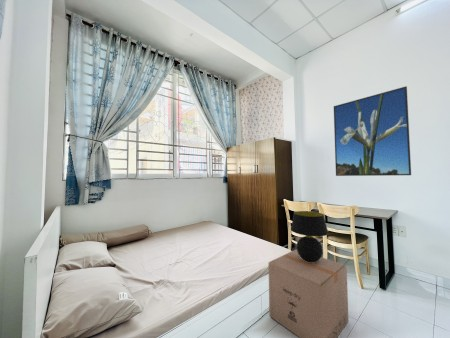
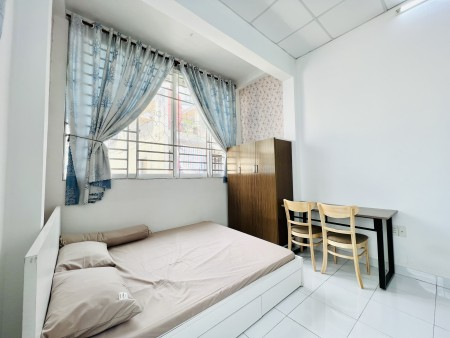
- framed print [333,85,412,177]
- cardboard box [267,248,350,338]
- table lamp [290,210,329,262]
